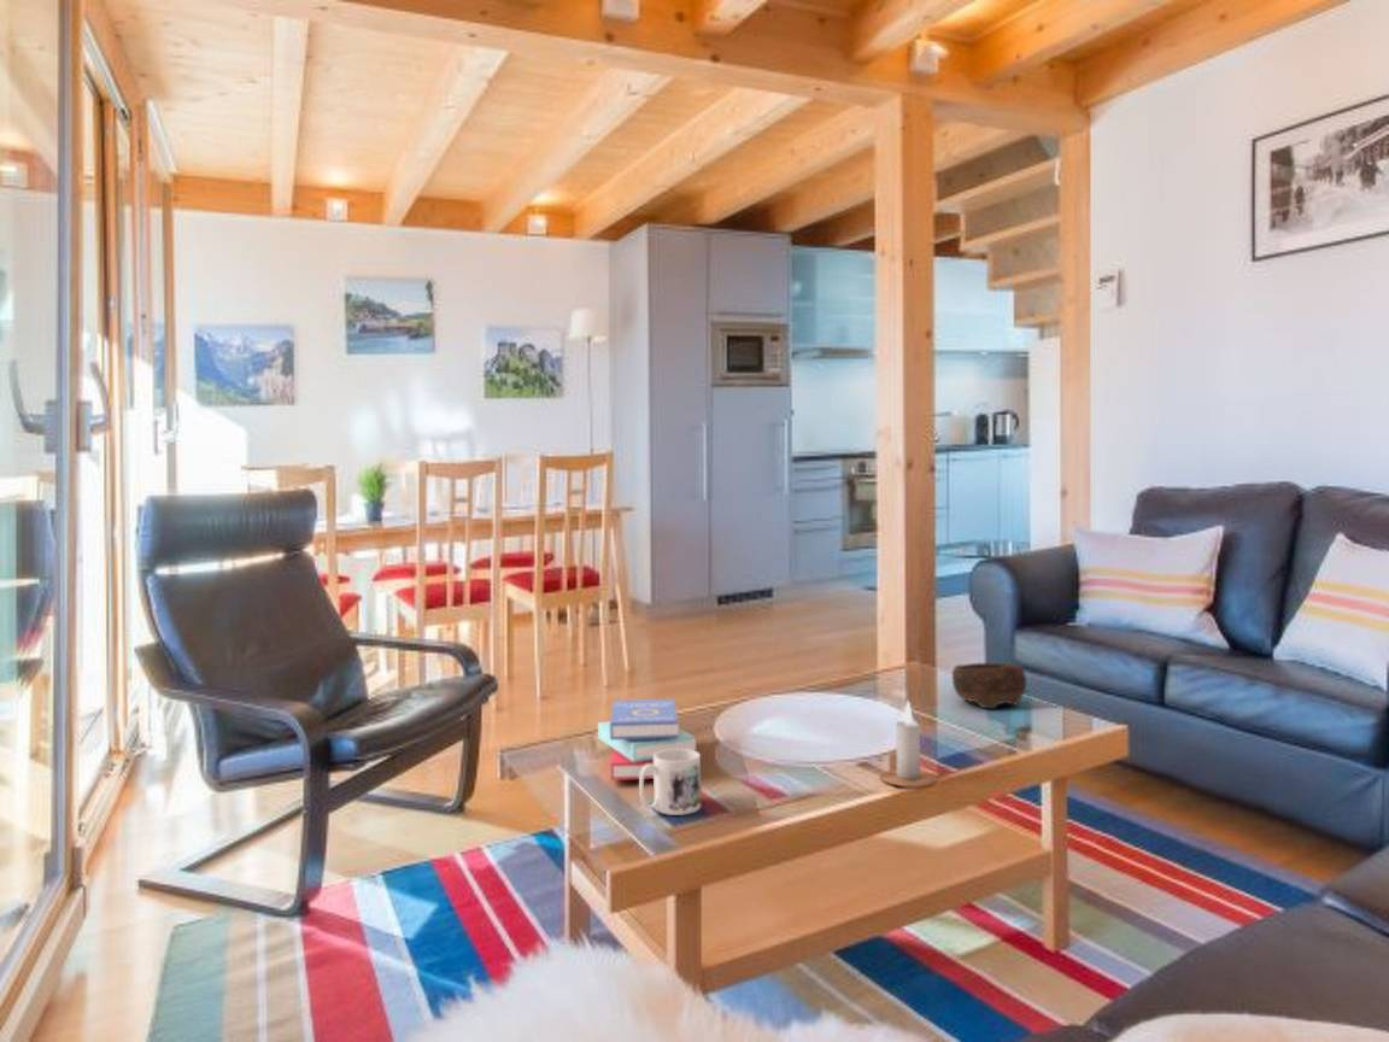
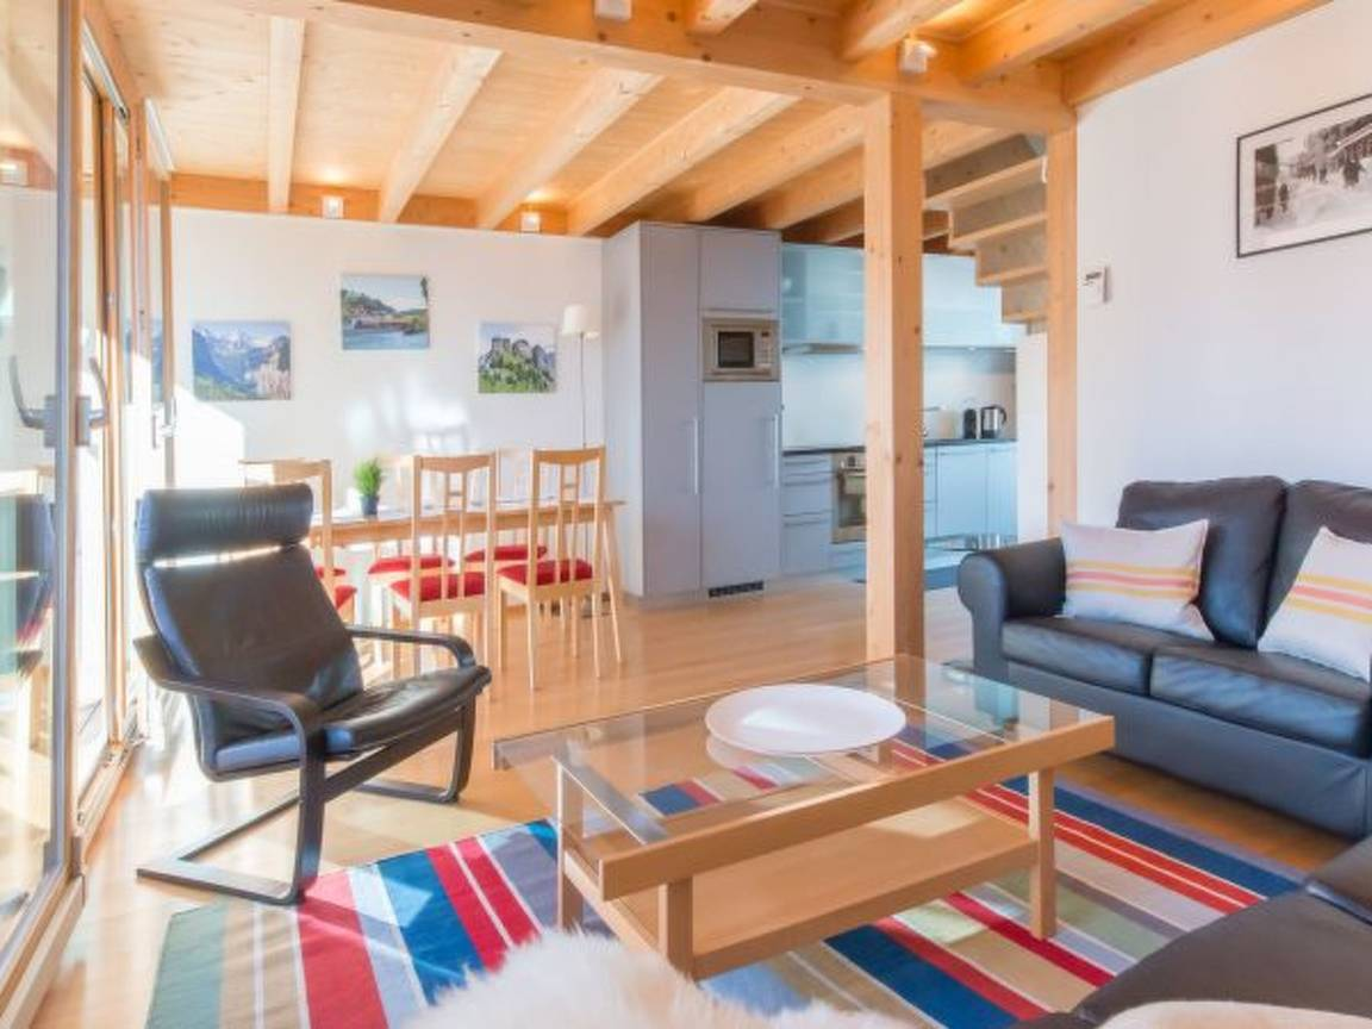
- bowl [951,662,1027,710]
- mug [638,749,702,816]
- candle [879,699,938,788]
- book [597,698,697,782]
